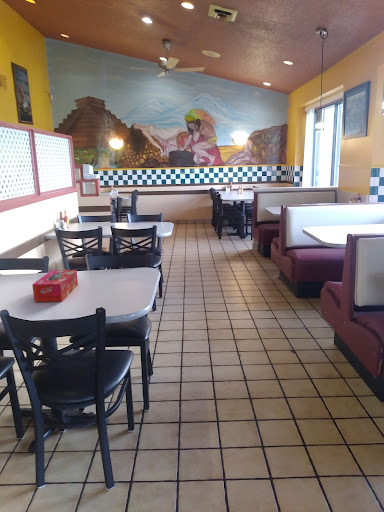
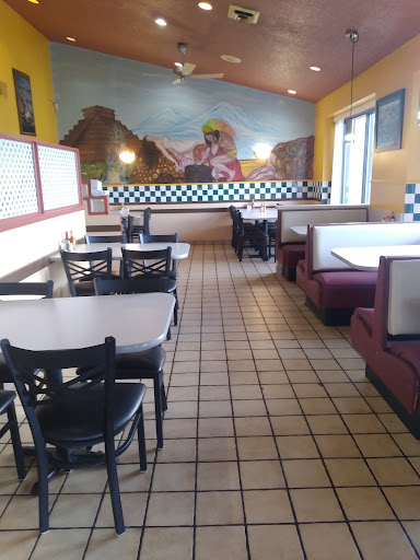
- tissue box [31,269,79,303]
